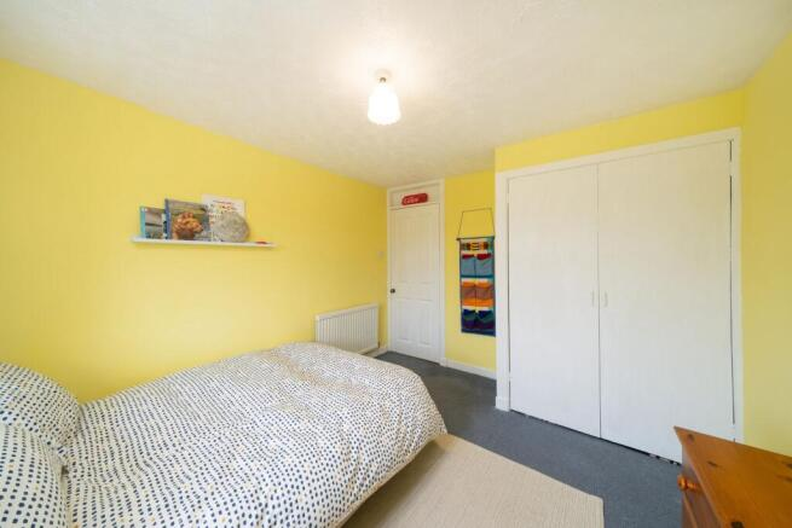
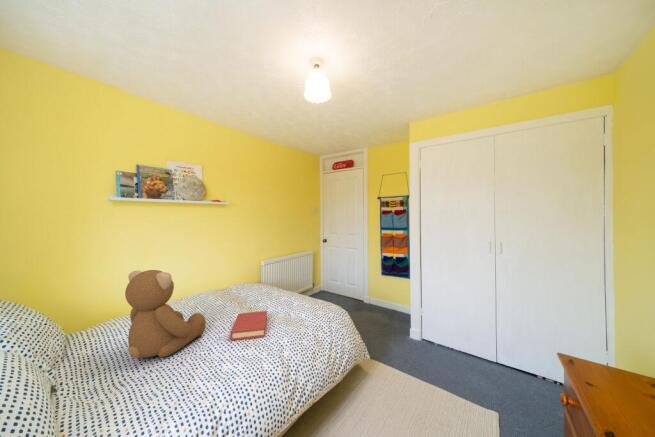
+ hardback book [229,310,268,342]
+ teddy bear [124,269,207,359]
